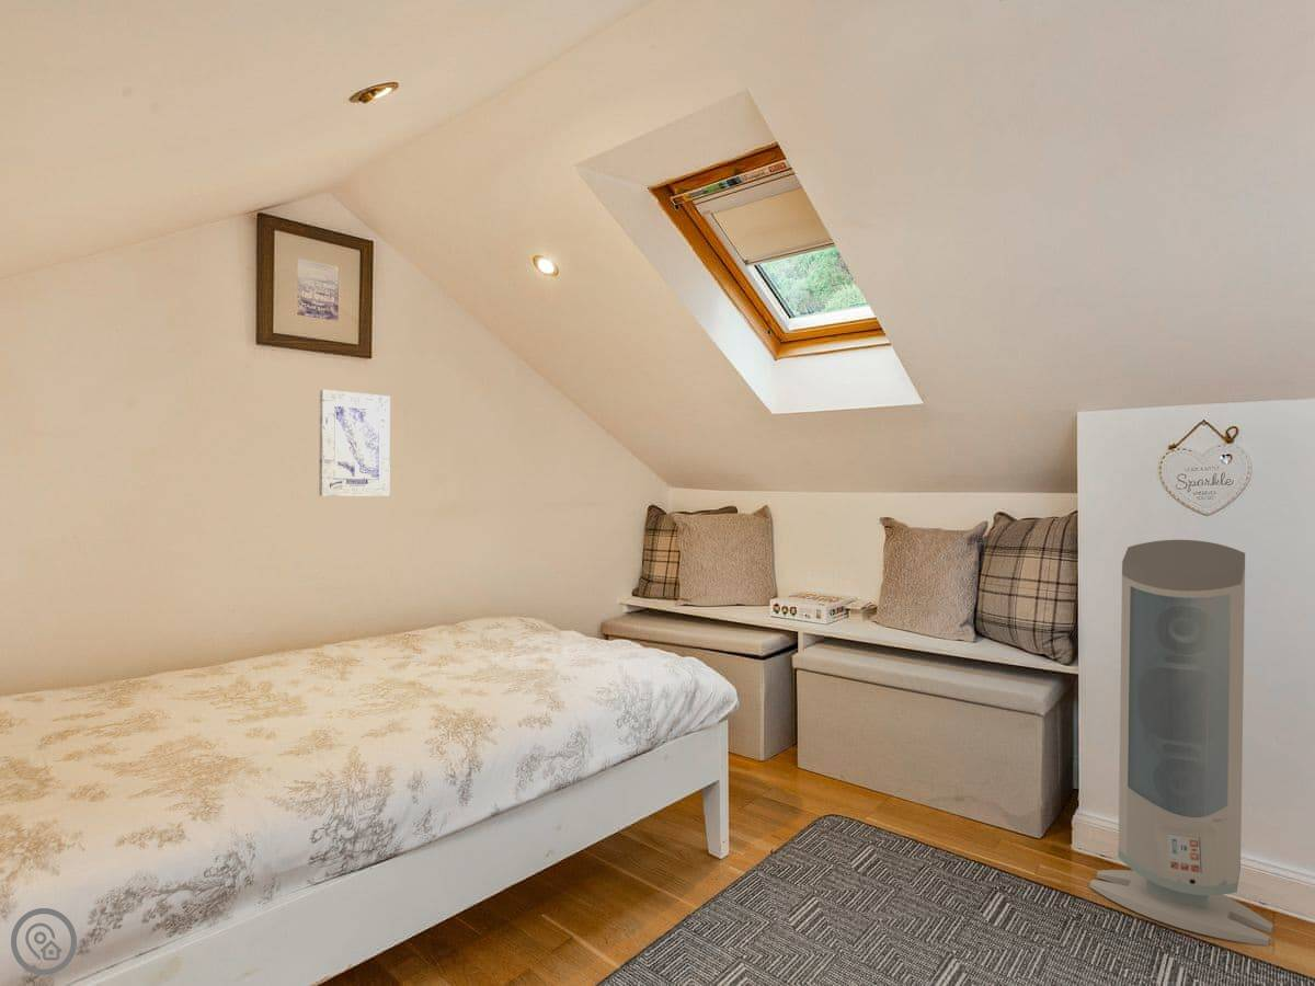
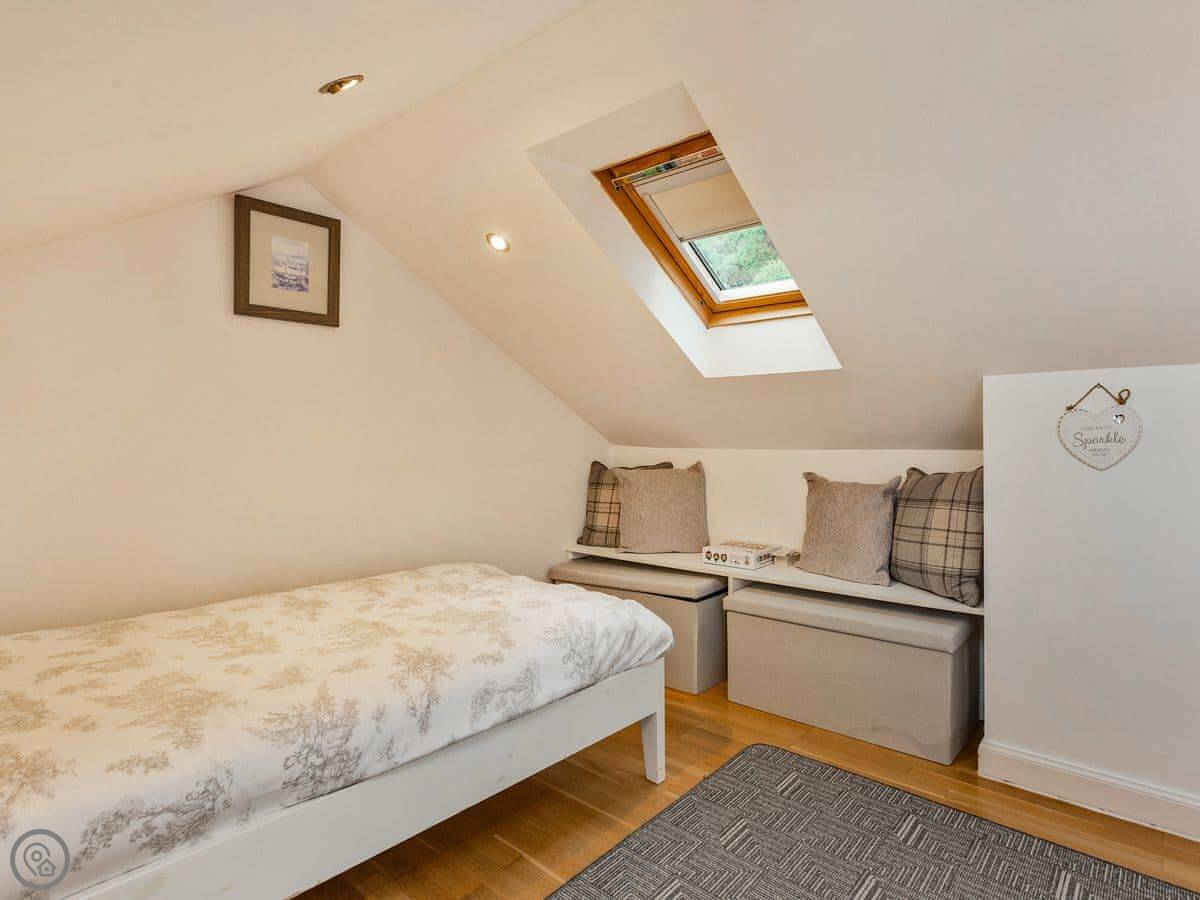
- air purifier [1089,539,1274,947]
- wall art [318,389,391,496]
